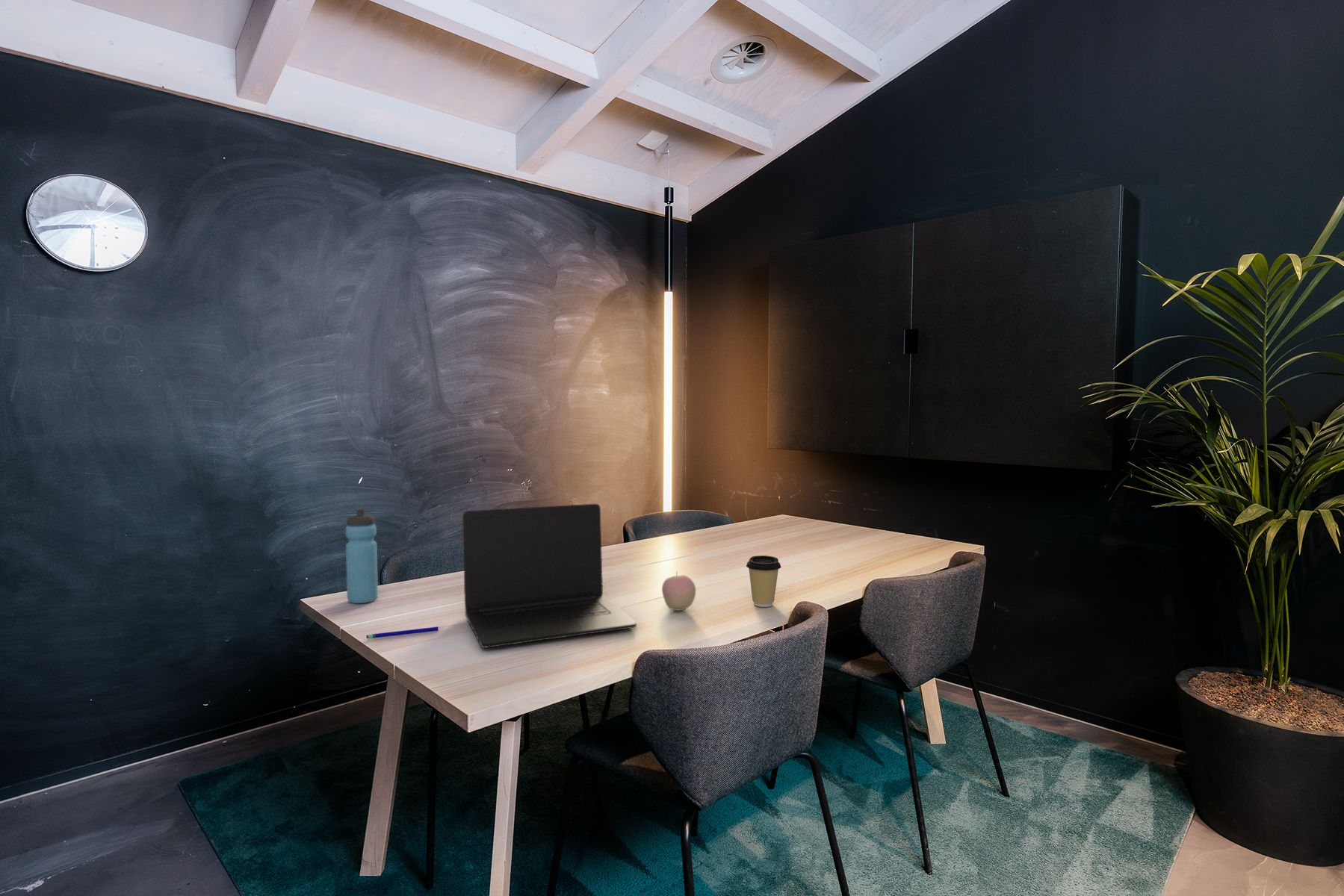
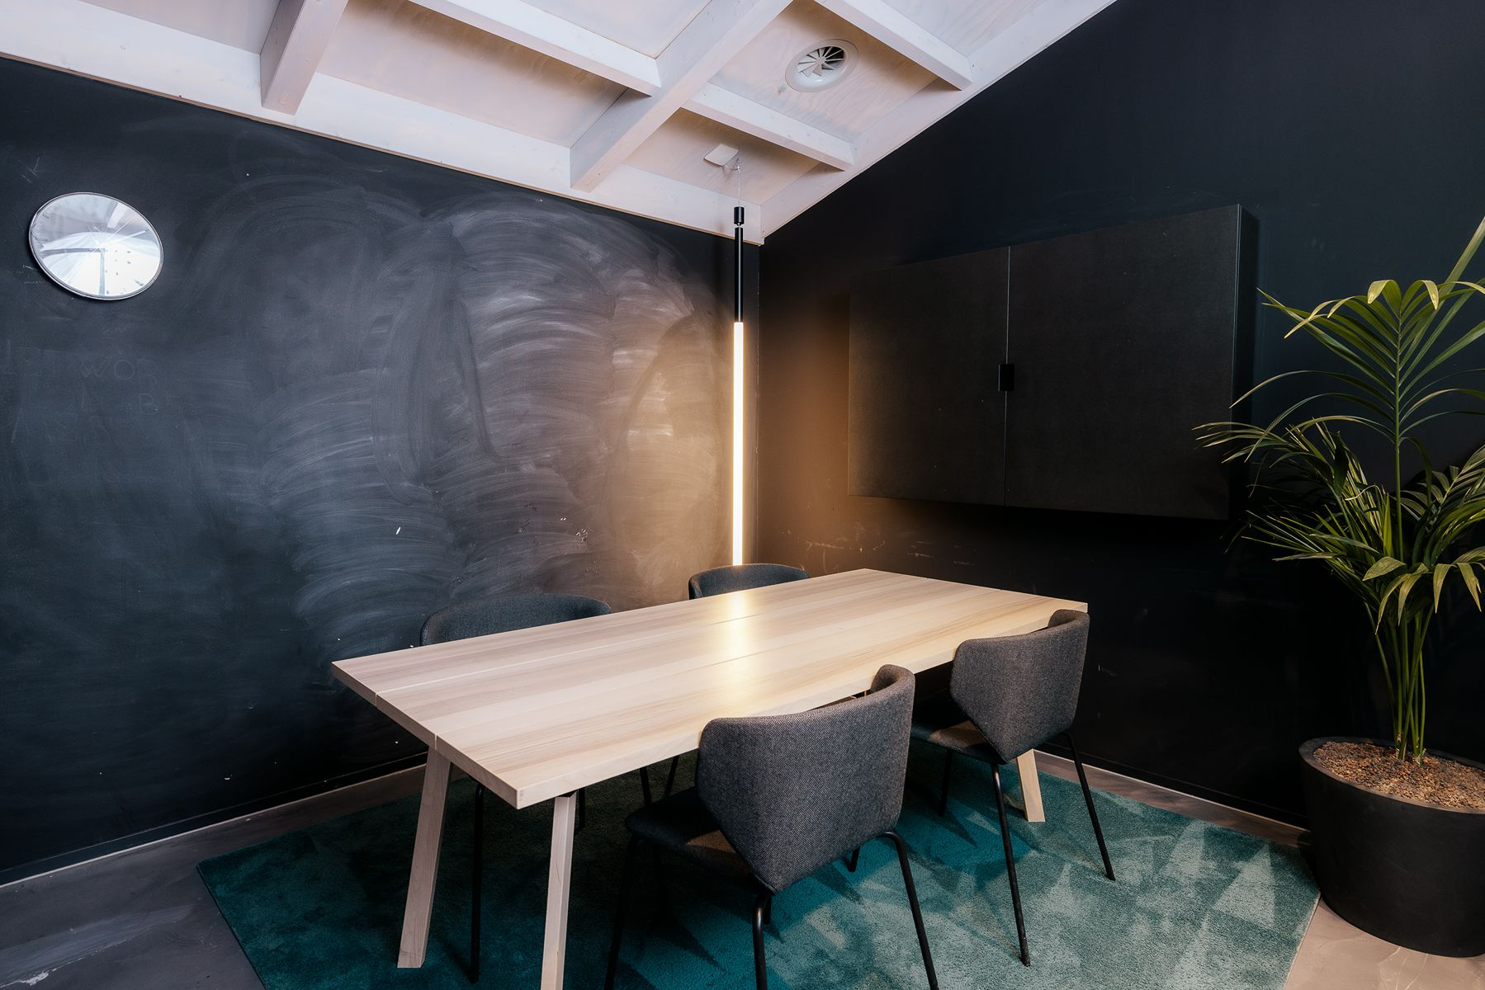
- apple [661,570,696,612]
- coffee cup [746,555,781,608]
- pen [366,626,439,639]
- water bottle [345,508,379,604]
- laptop [462,503,637,648]
